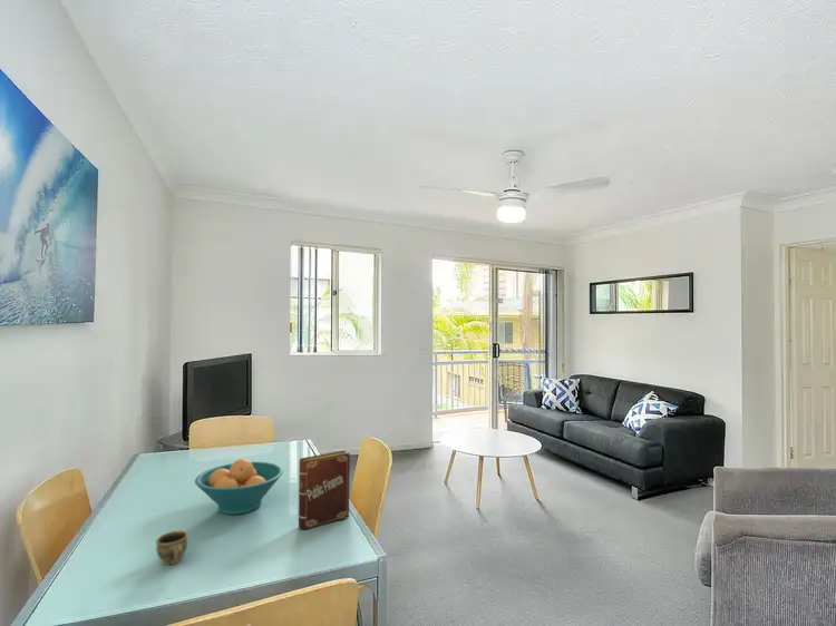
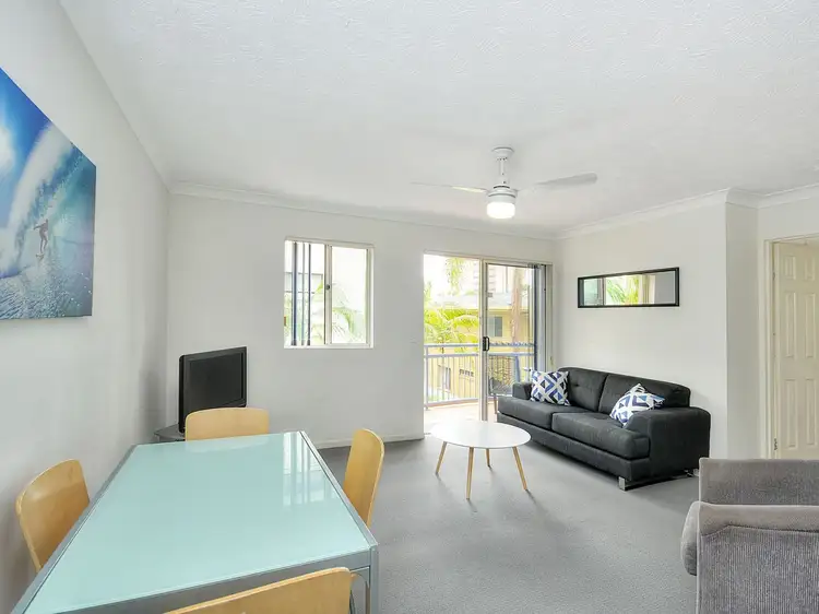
- cup [155,530,189,566]
- book [298,450,351,530]
- fruit bowl [194,458,284,516]
